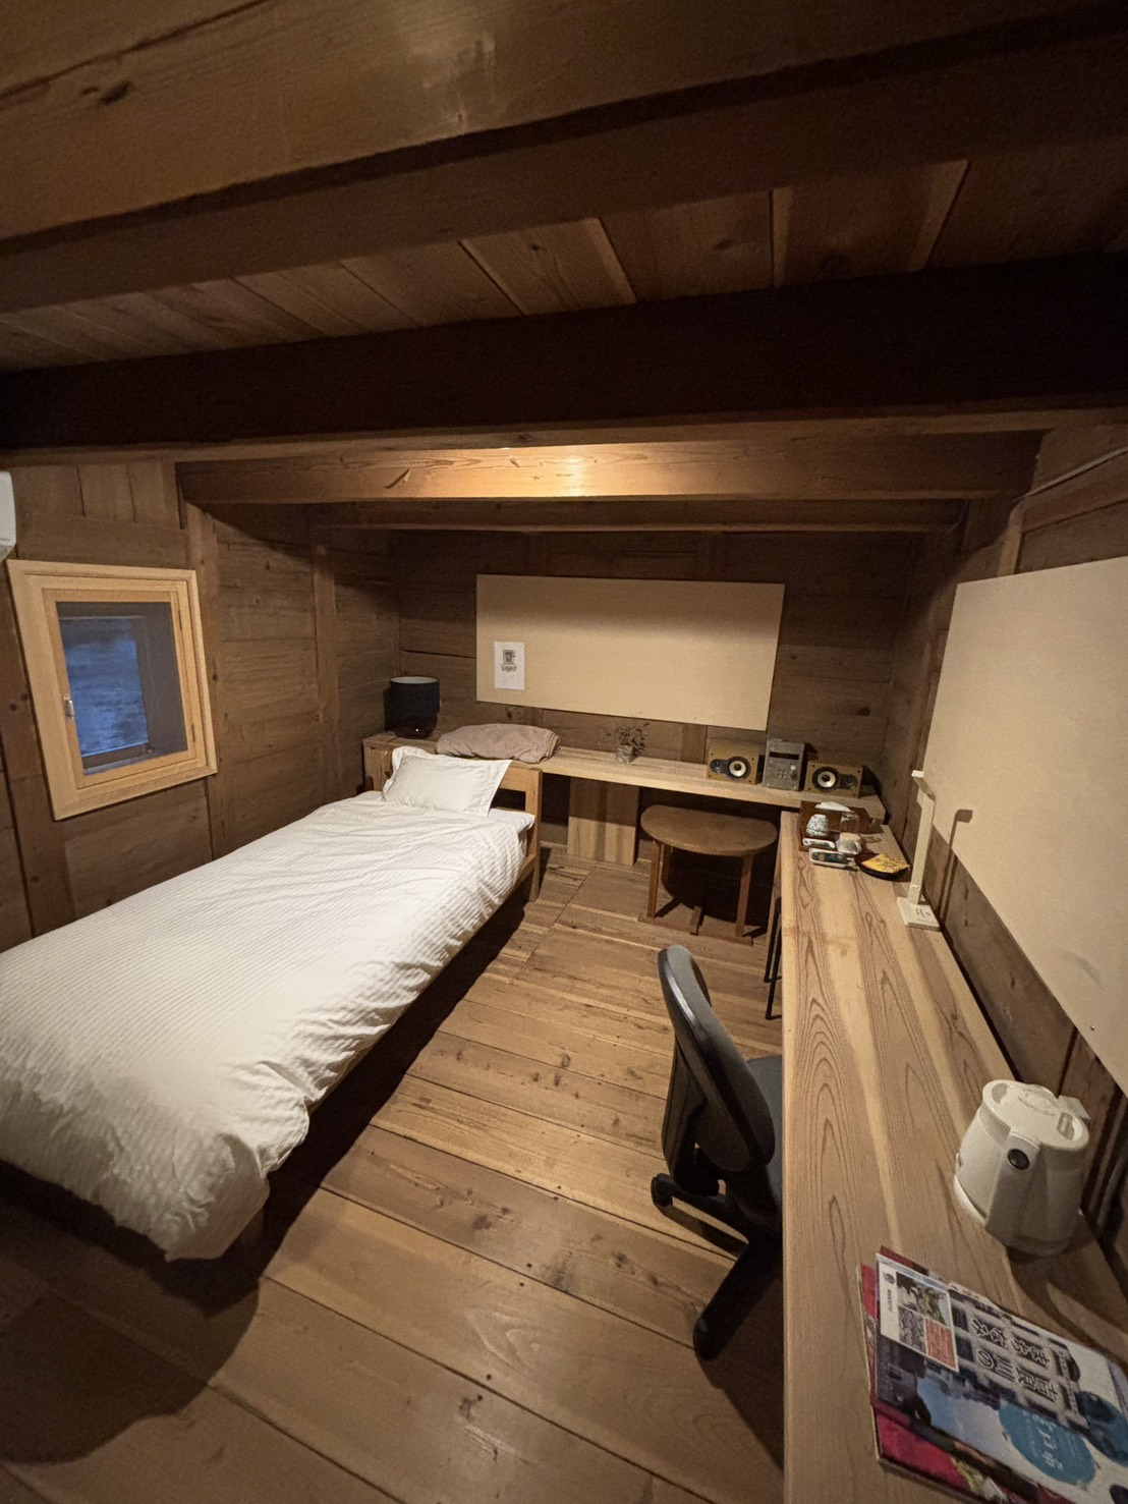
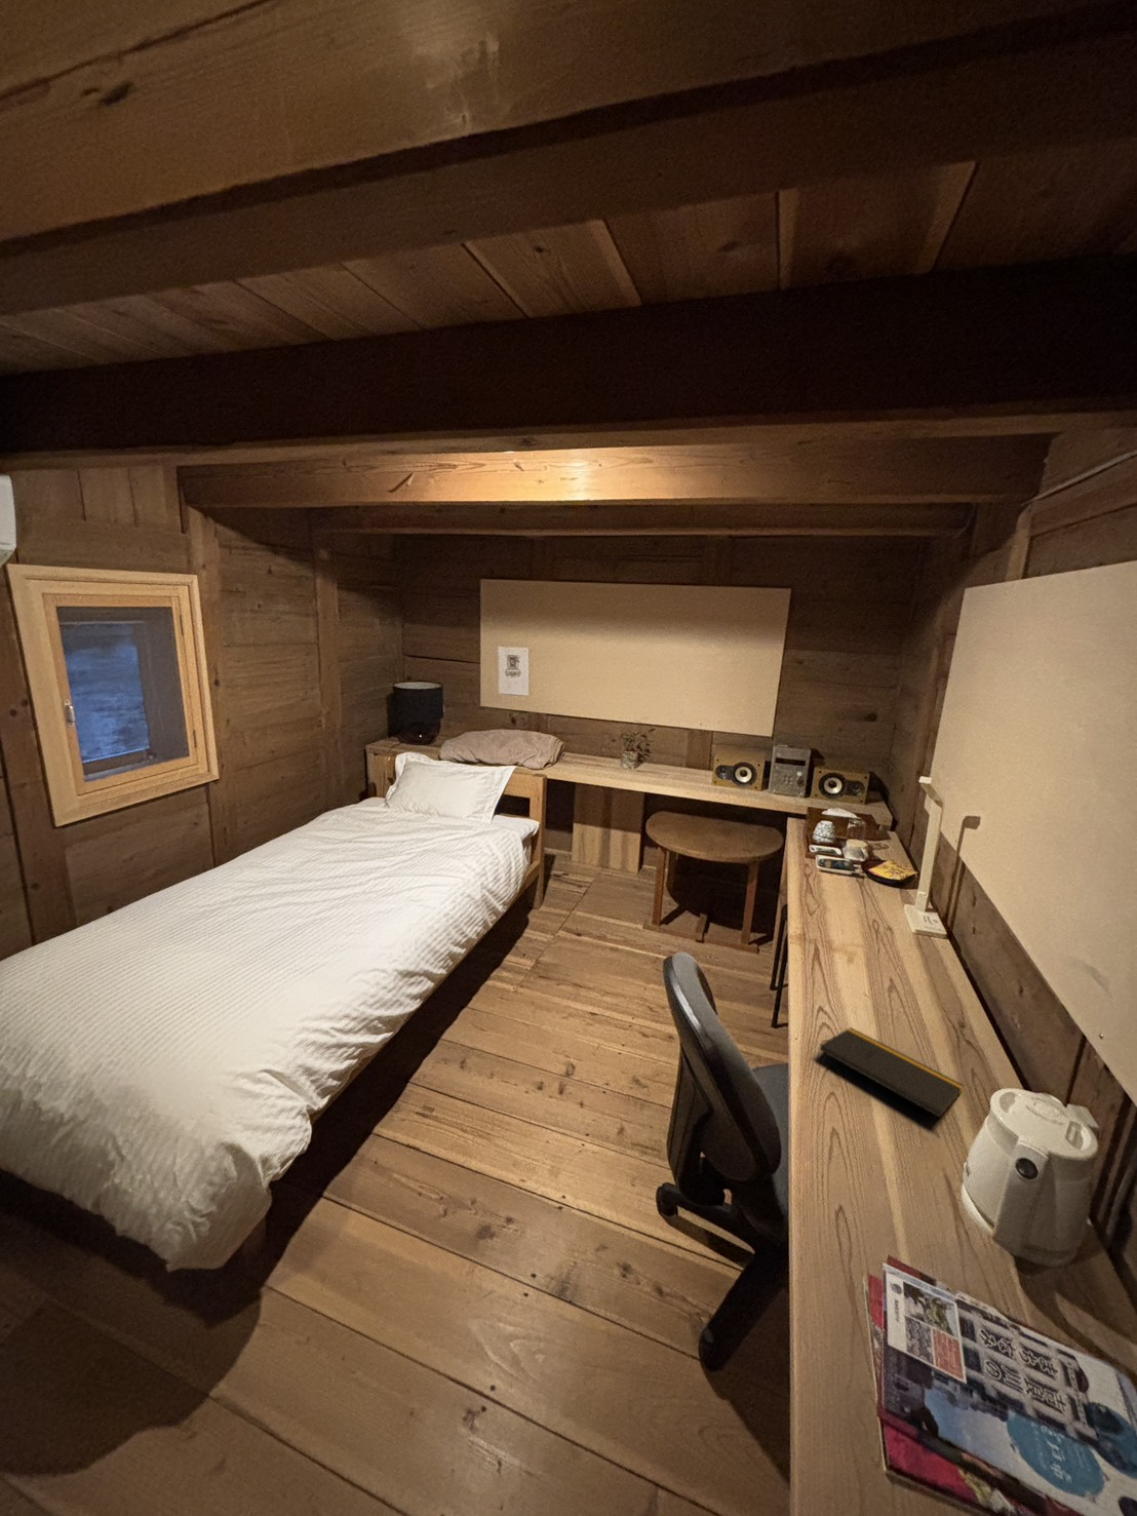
+ notepad [819,1026,965,1134]
